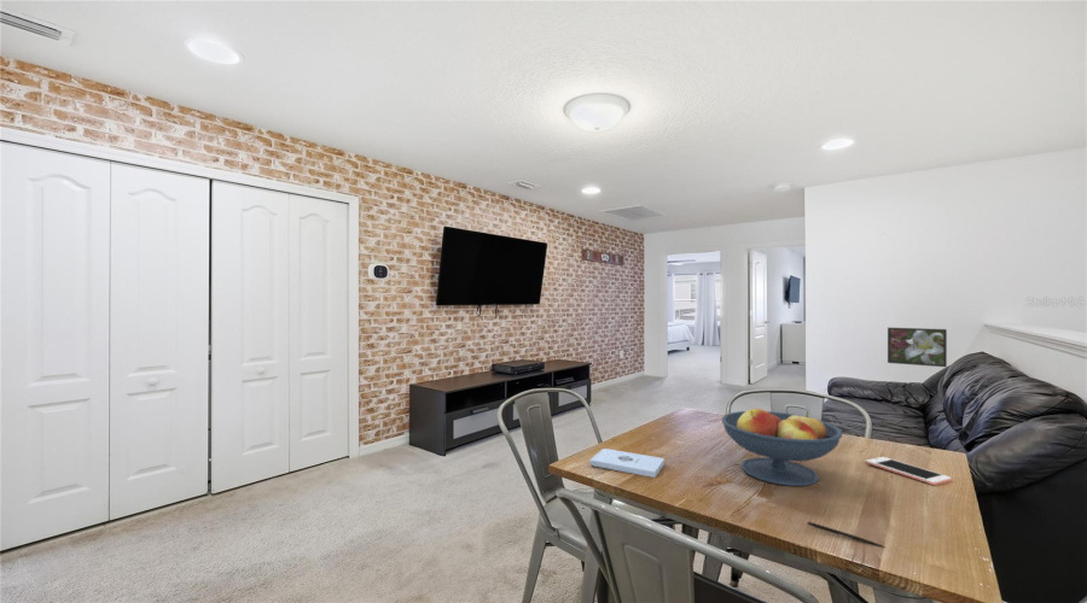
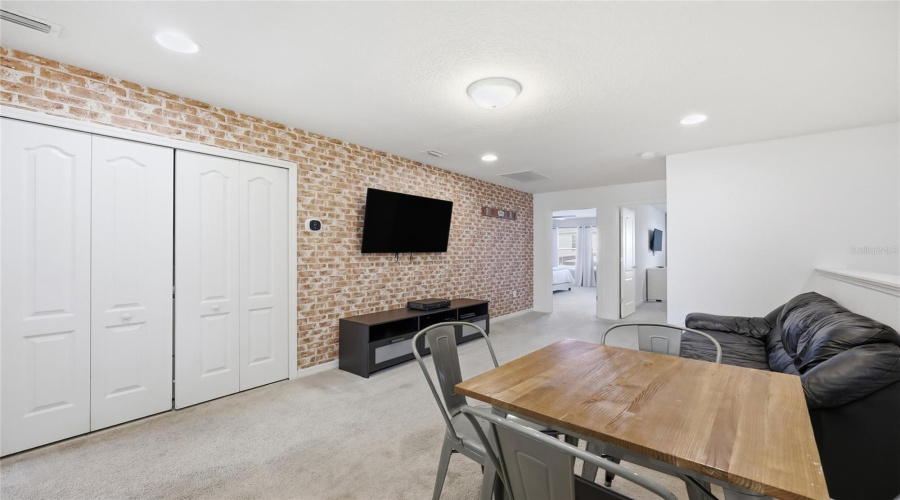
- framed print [887,327,948,368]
- fruit bowl [721,408,843,487]
- cell phone [865,456,953,486]
- notepad [588,447,665,479]
- pen [807,521,887,549]
